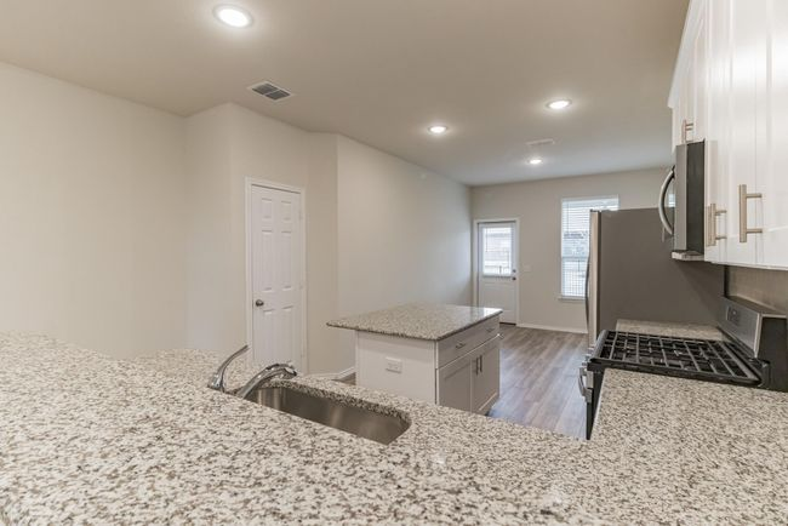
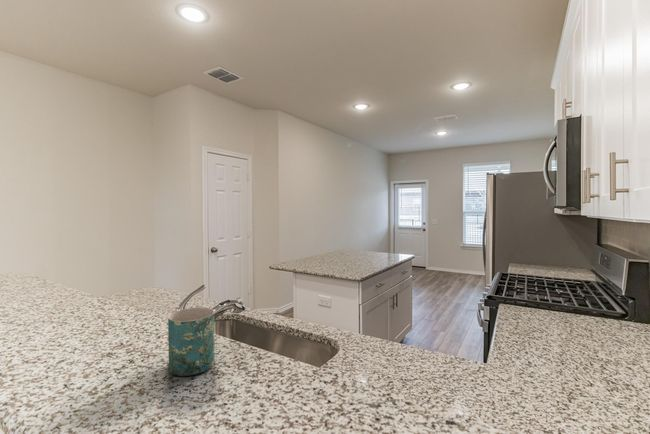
+ mug [167,306,216,377]
